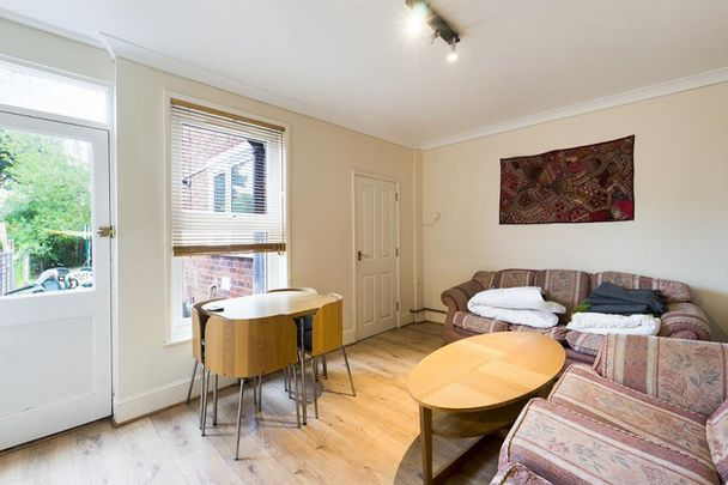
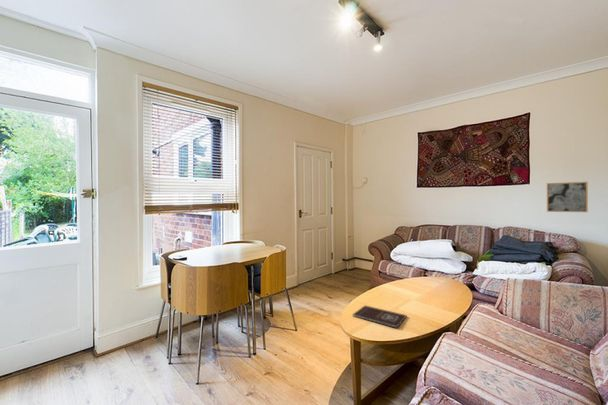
+ wall art [546,181,589,213]
+ book [352,305,408,329]
